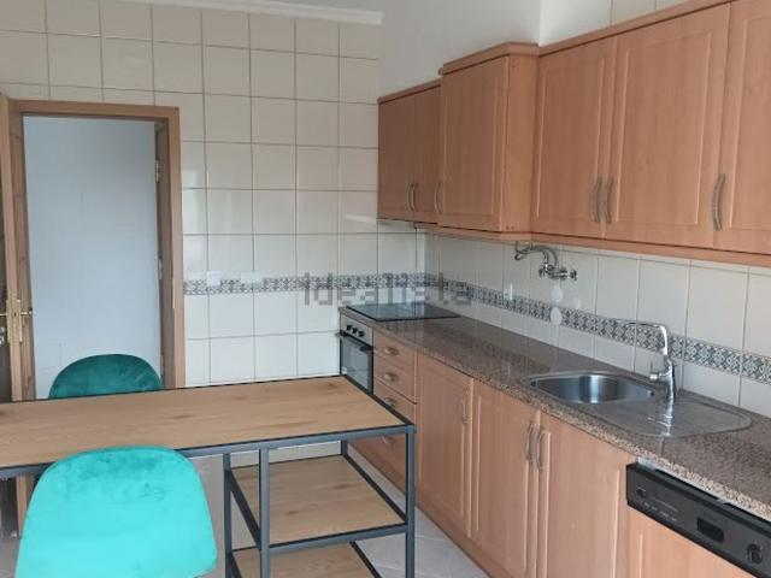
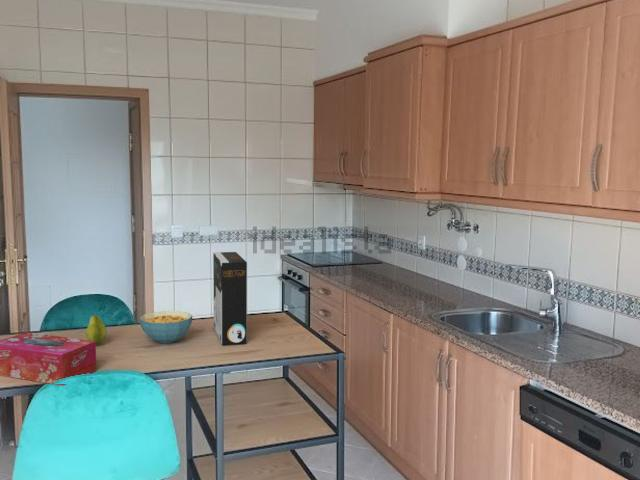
+ cereal box [212,251,248,346]
+ cereal bowl [139,310,193,344]
+ tissue box [0,331,97,387]
+ fruit [85,312,108,346]
